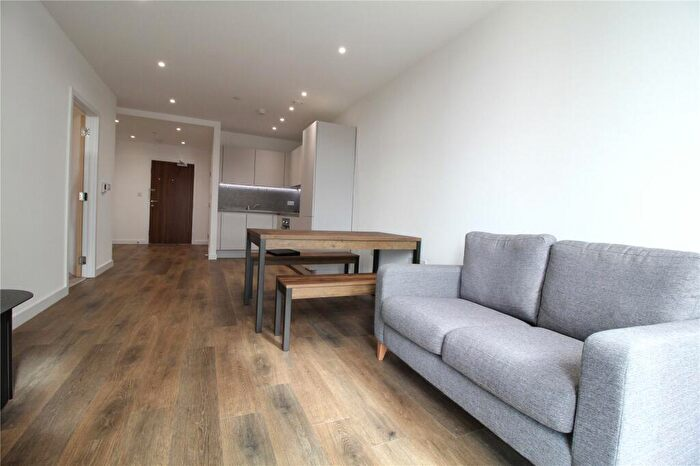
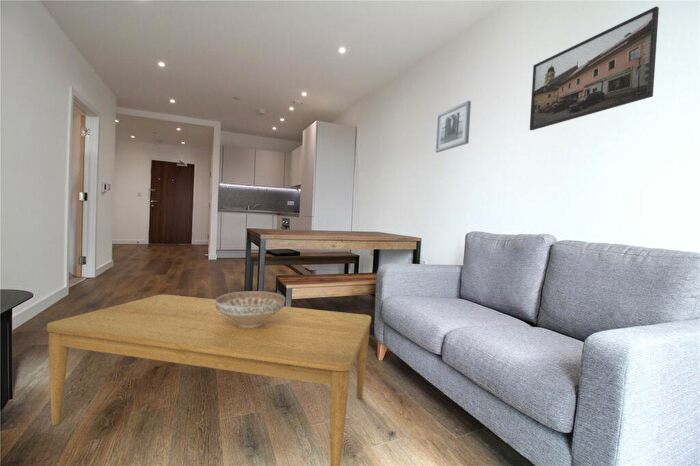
+ wall art [434,100,472,154]
+ decorative bowl [215,290,286,328]
+ coffee table [46,293,372,466]
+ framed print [529,5,660,131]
